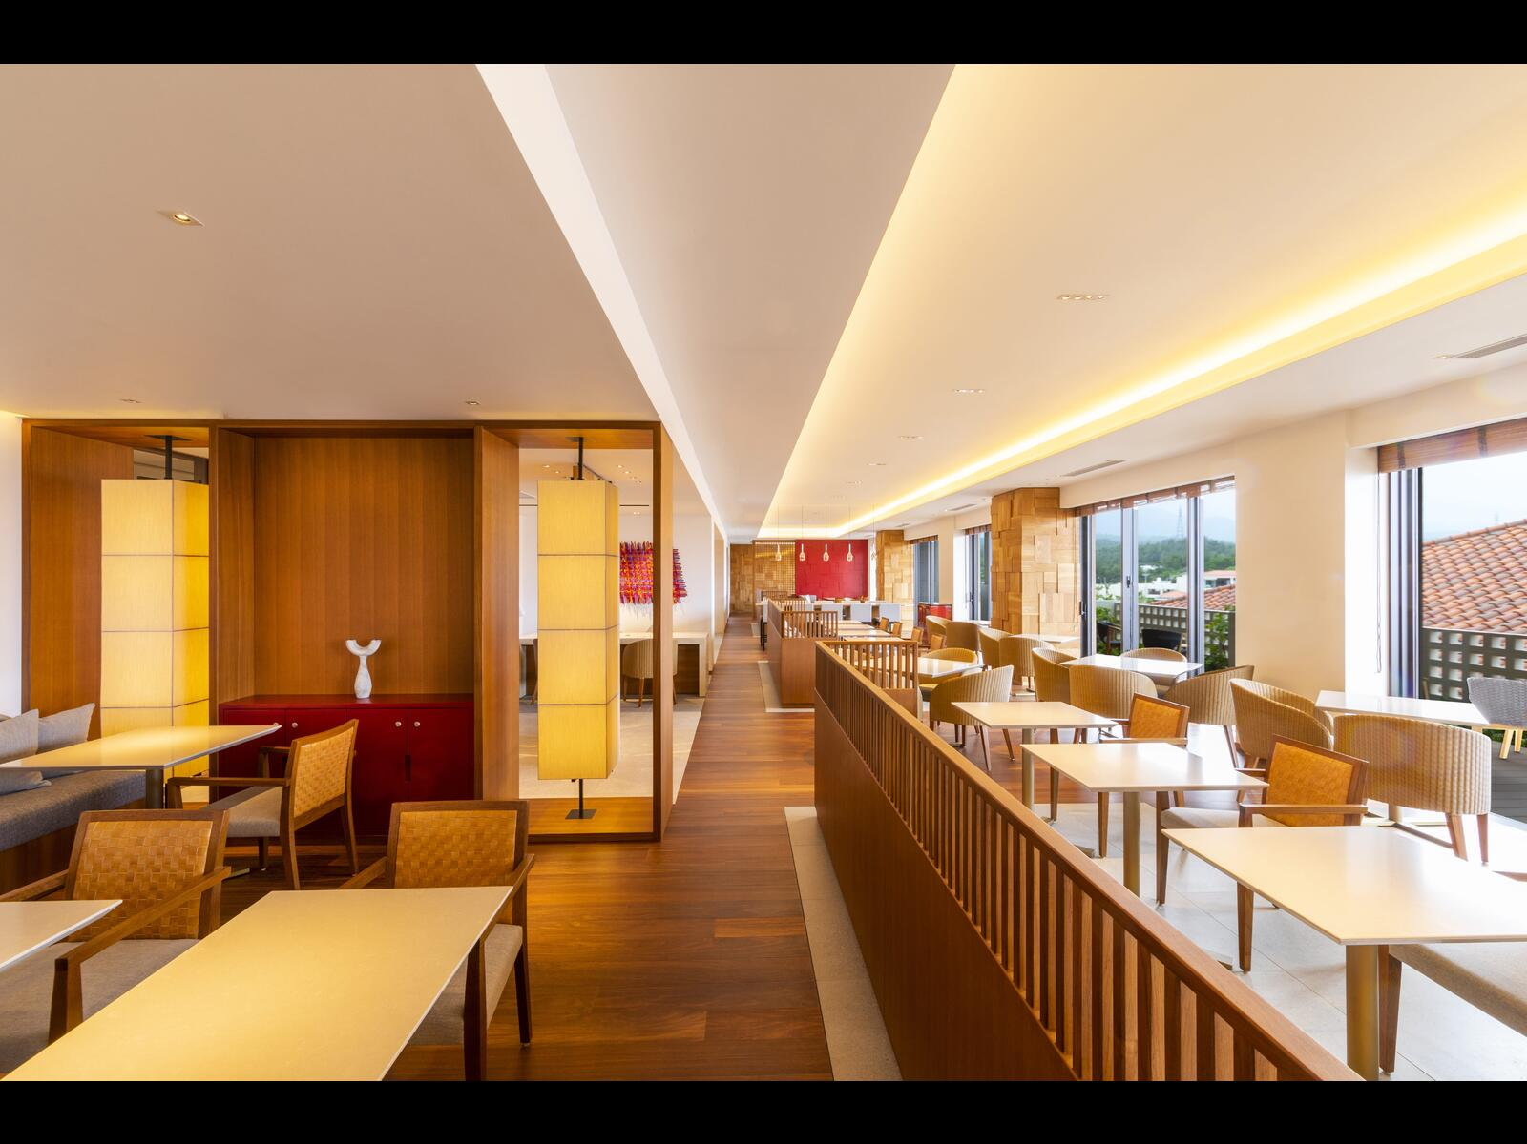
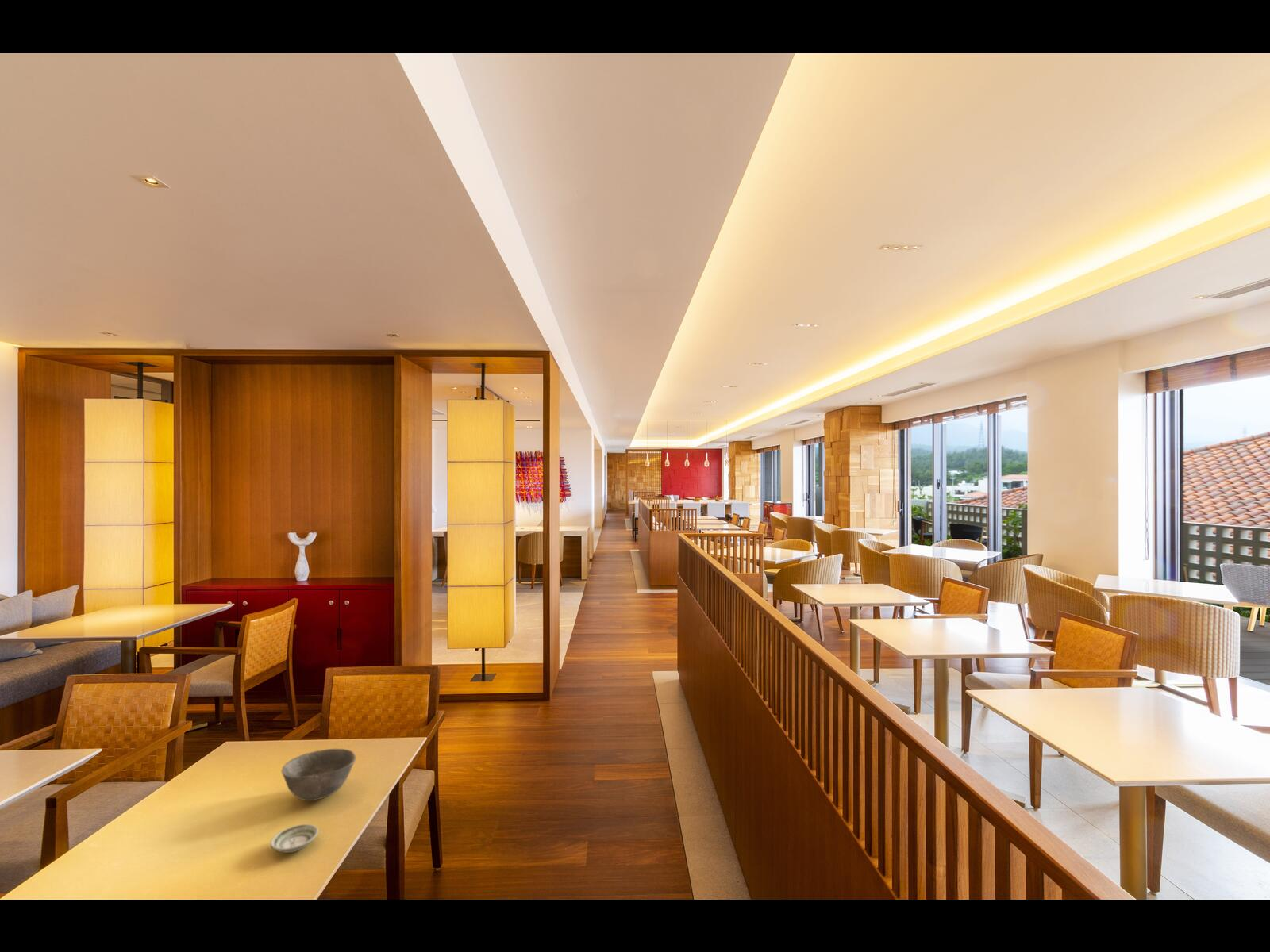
+ saucer [269,823,319,854]
+ bowl [281,748,356,801]
